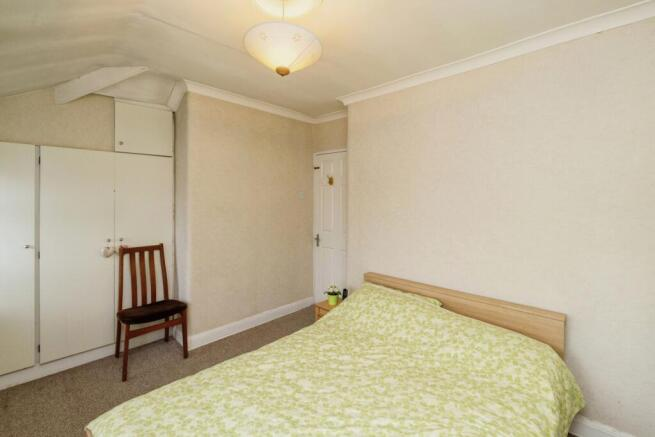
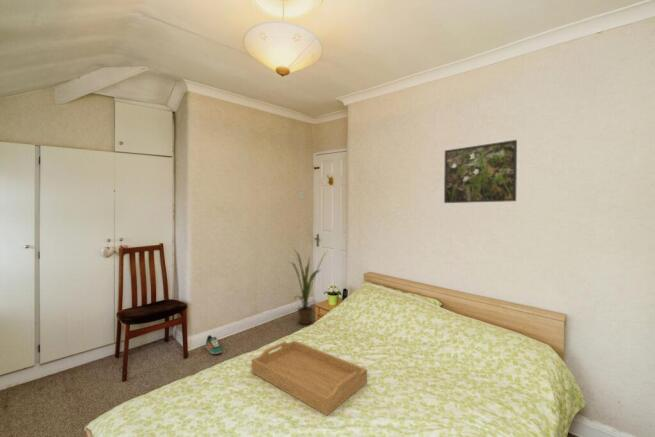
+ serving tray [251,340,368,416]
+ house plant [288,248,328,325]
+ sneaker [205,334,223,355]
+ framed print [443,139,518,204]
